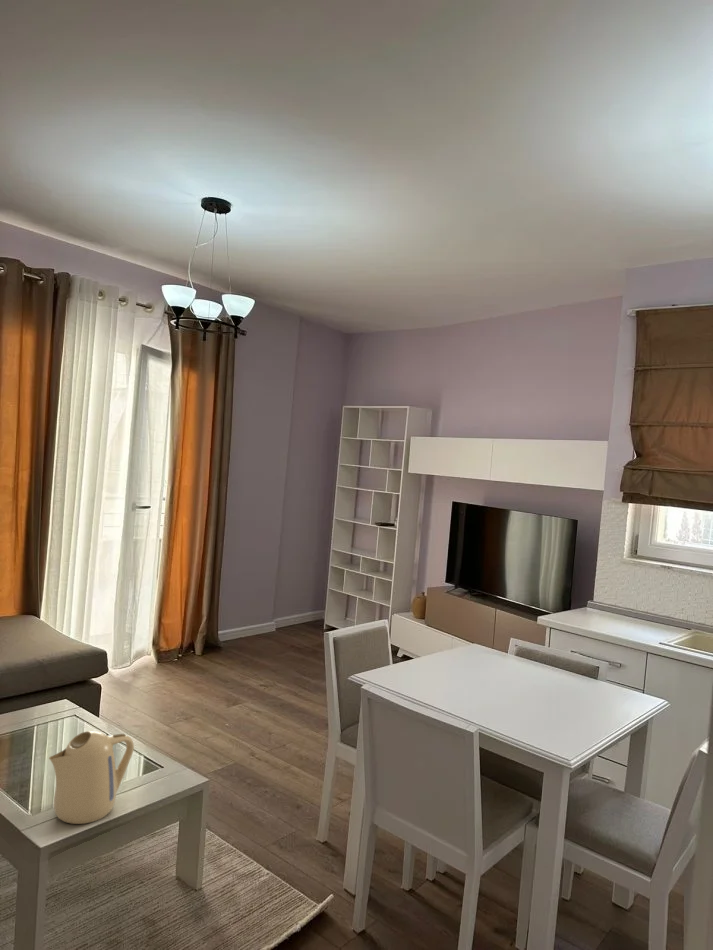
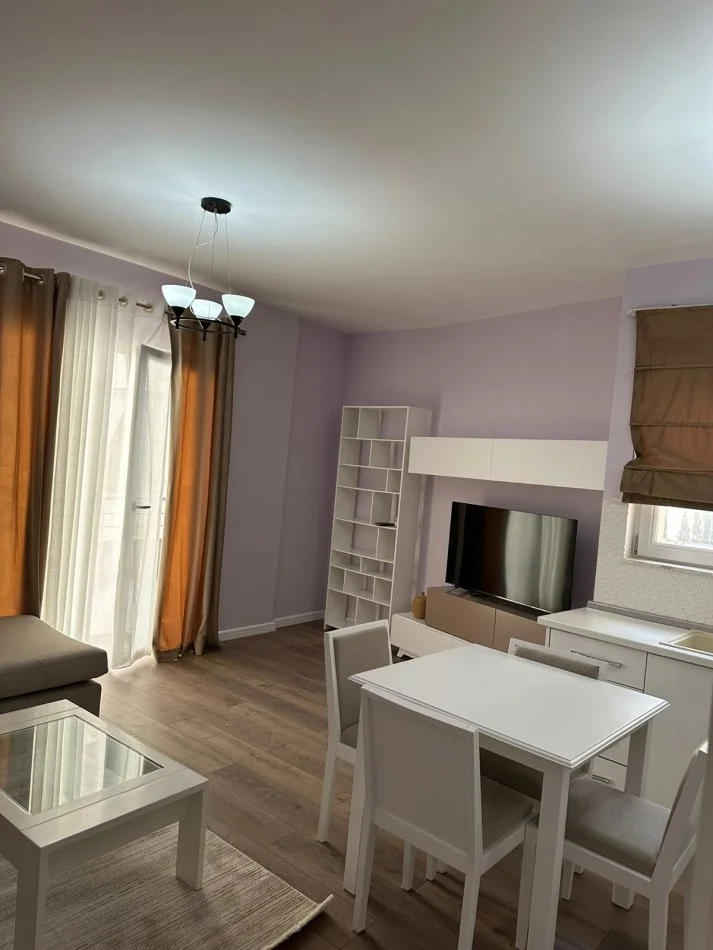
- kettle [48,730,135,825]
